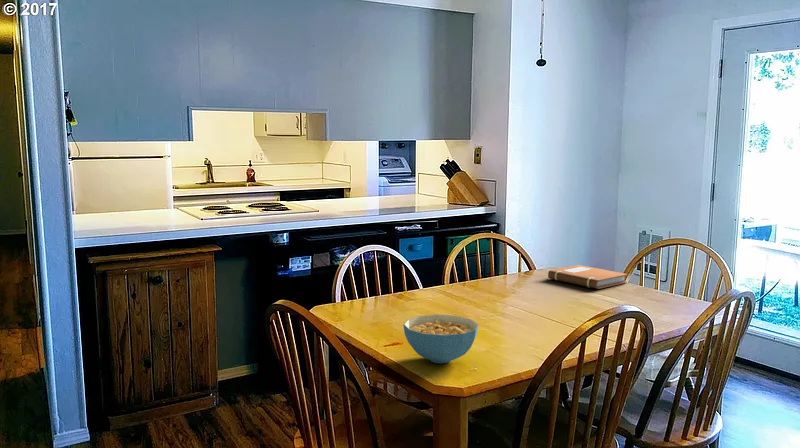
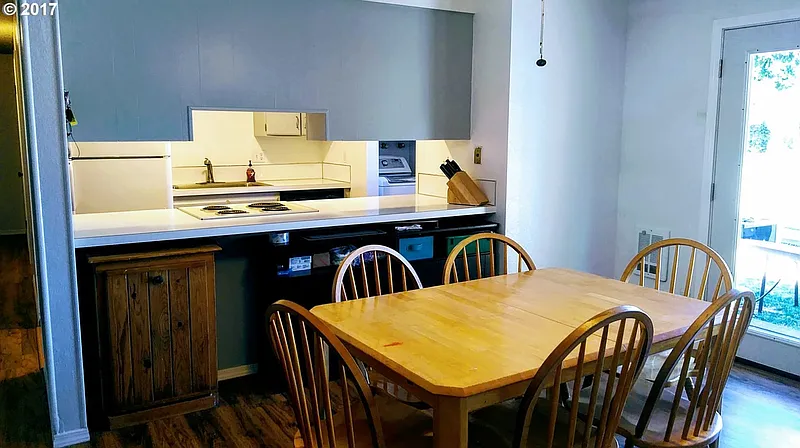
- notebook [547,264,629,290]
- cereal bowl [402,313,479,364]
